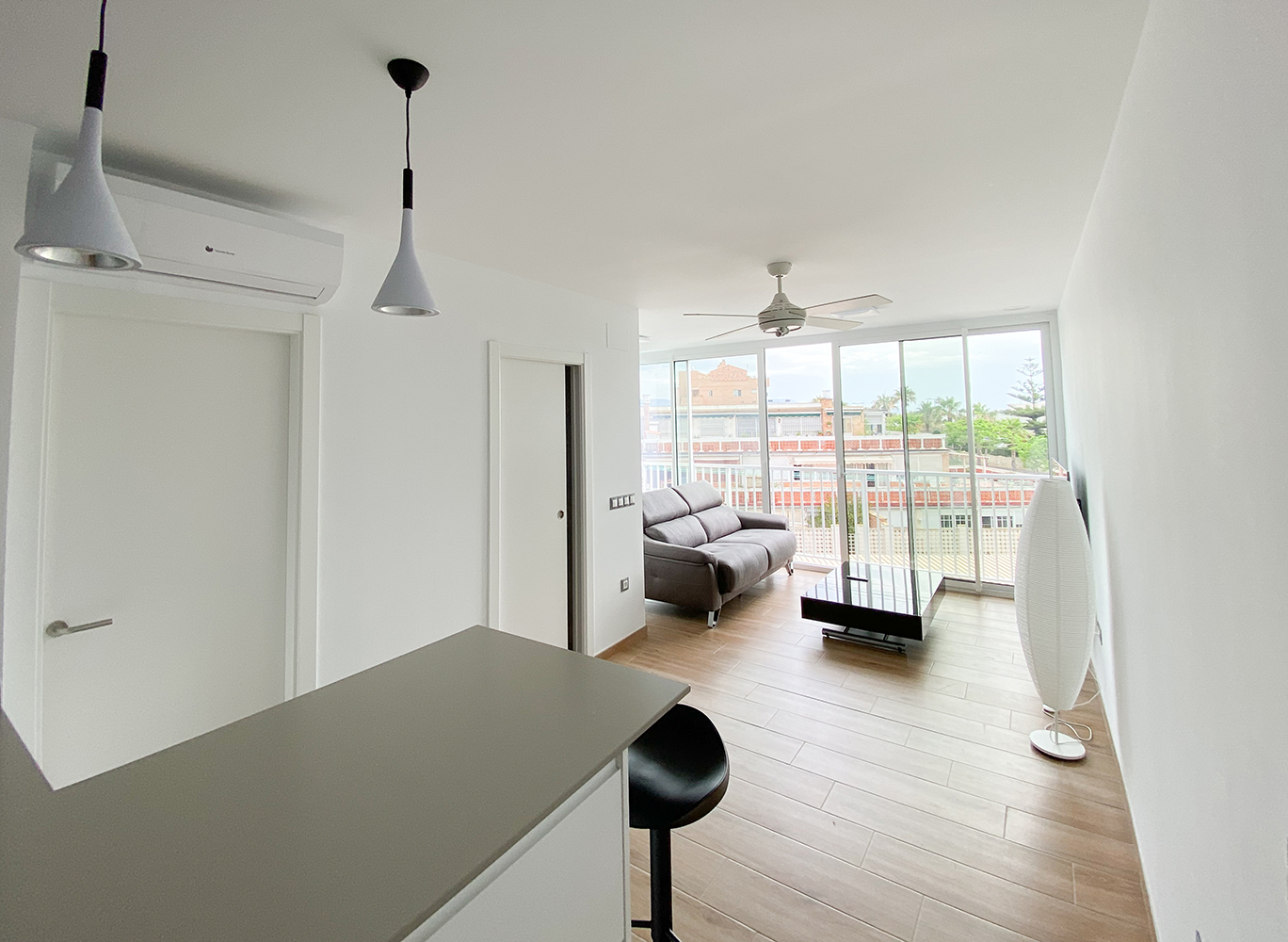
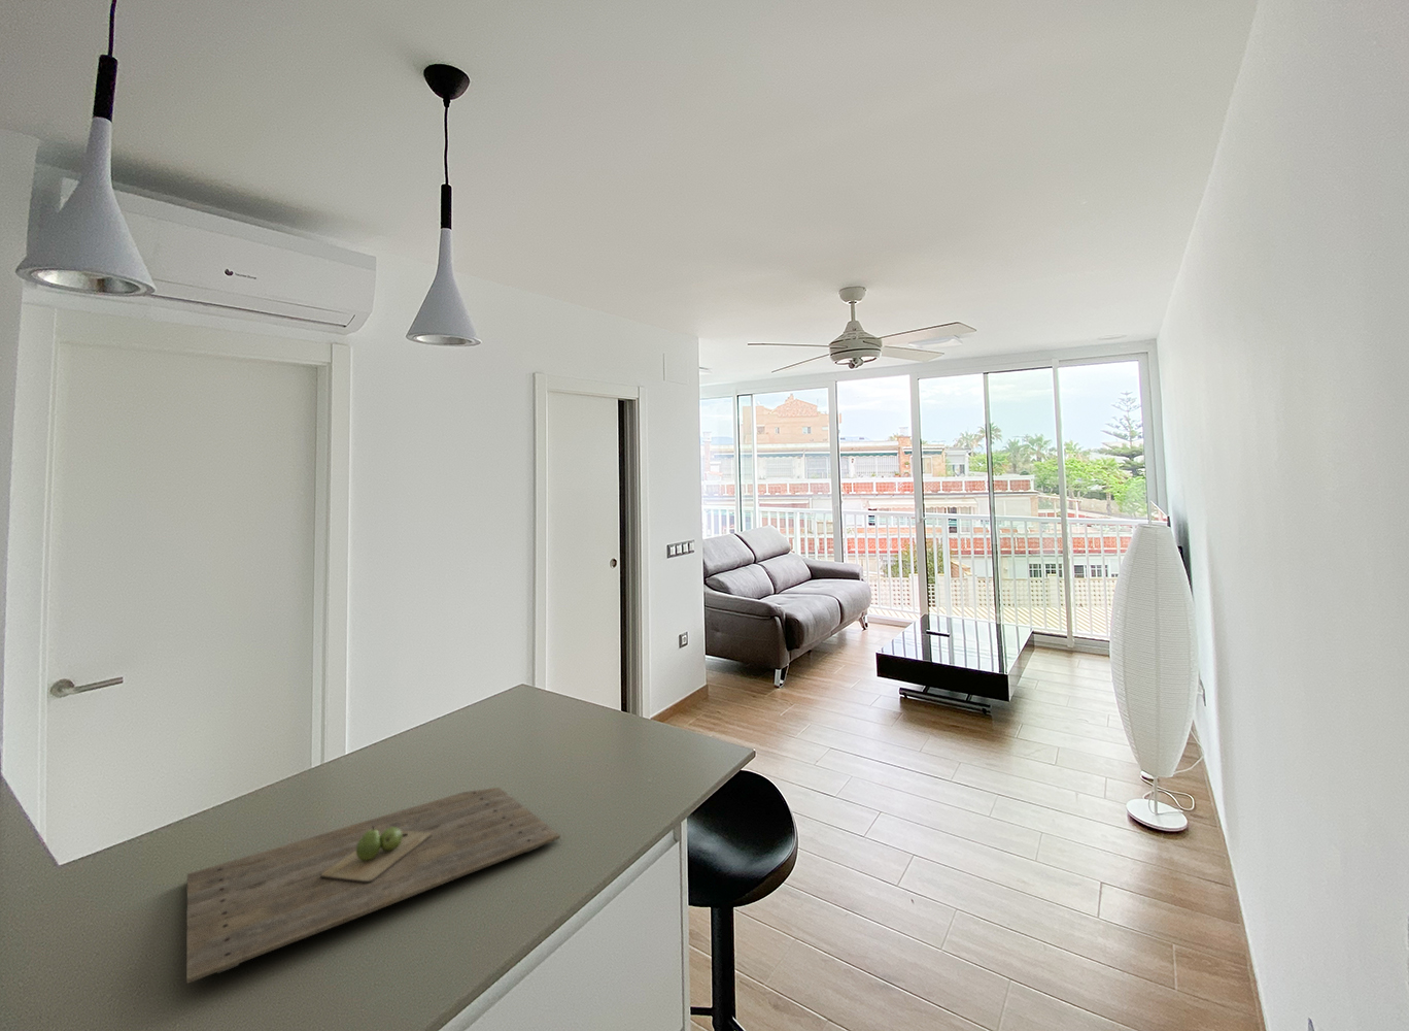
+ cutting board [185,787,561,985]
